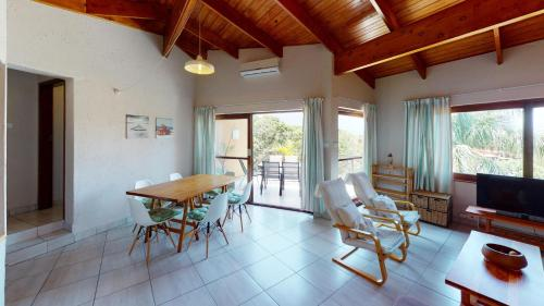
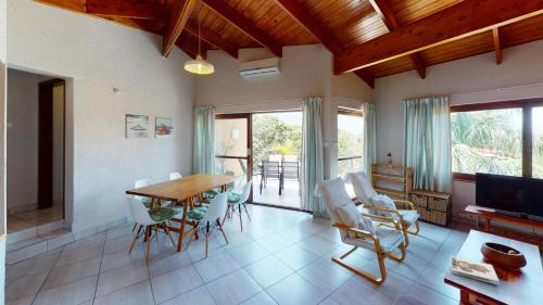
+ board game [449,255,501,287]
